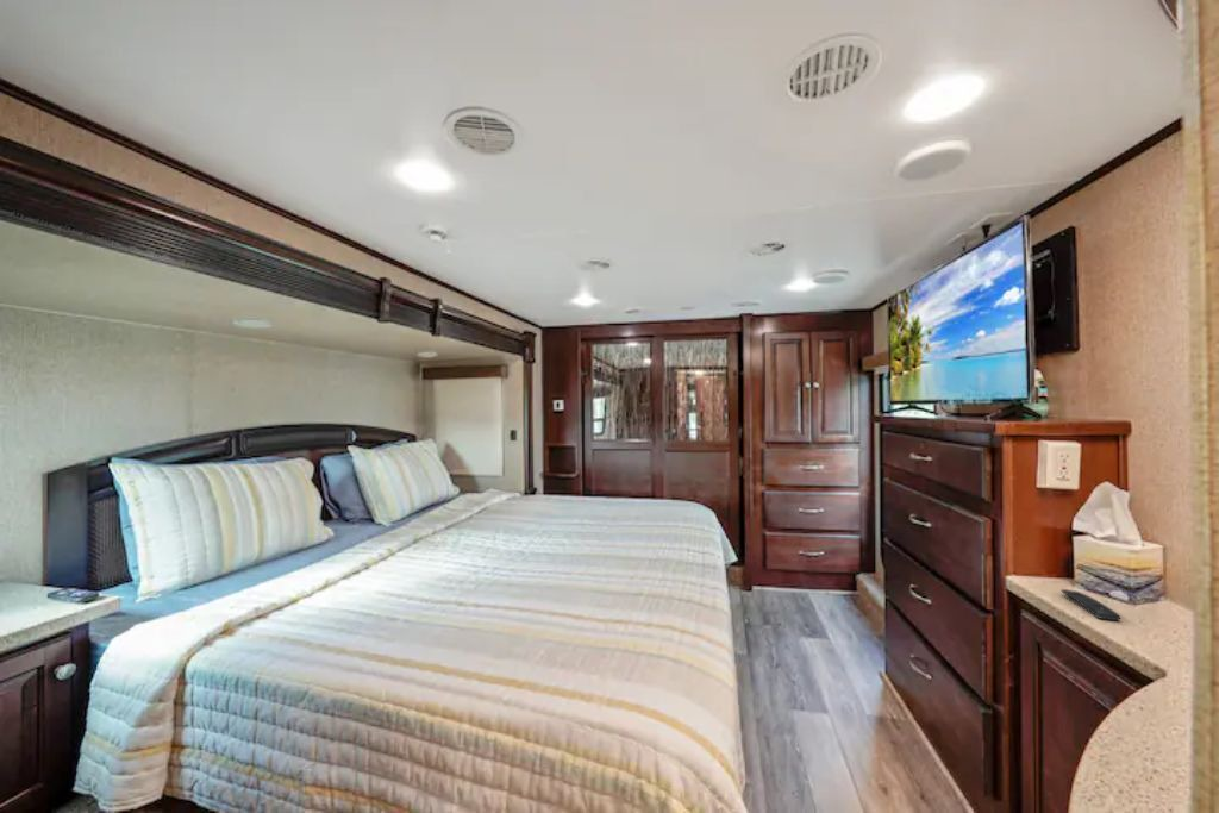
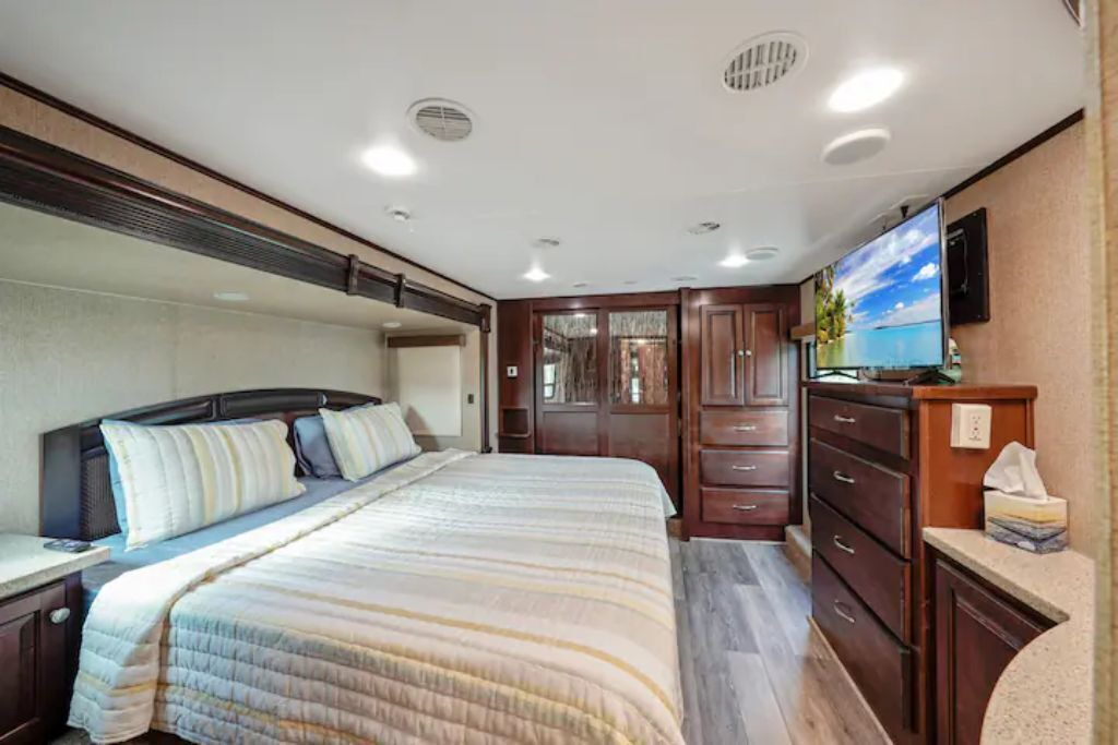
- remote control [1059,588,1121,621]
